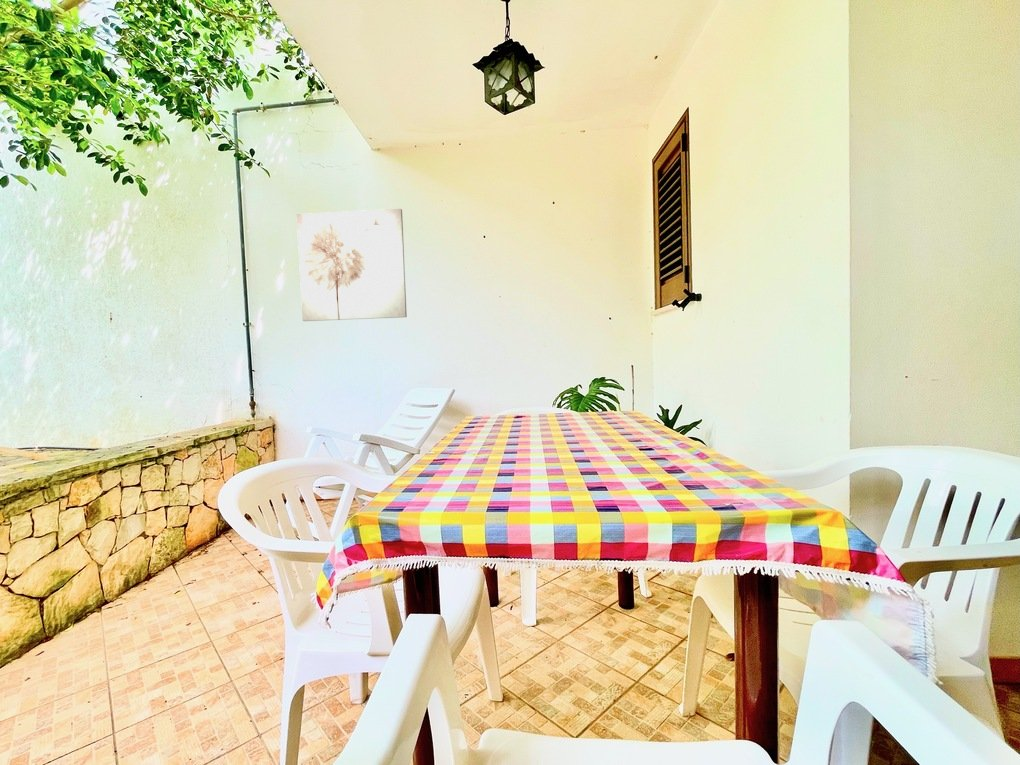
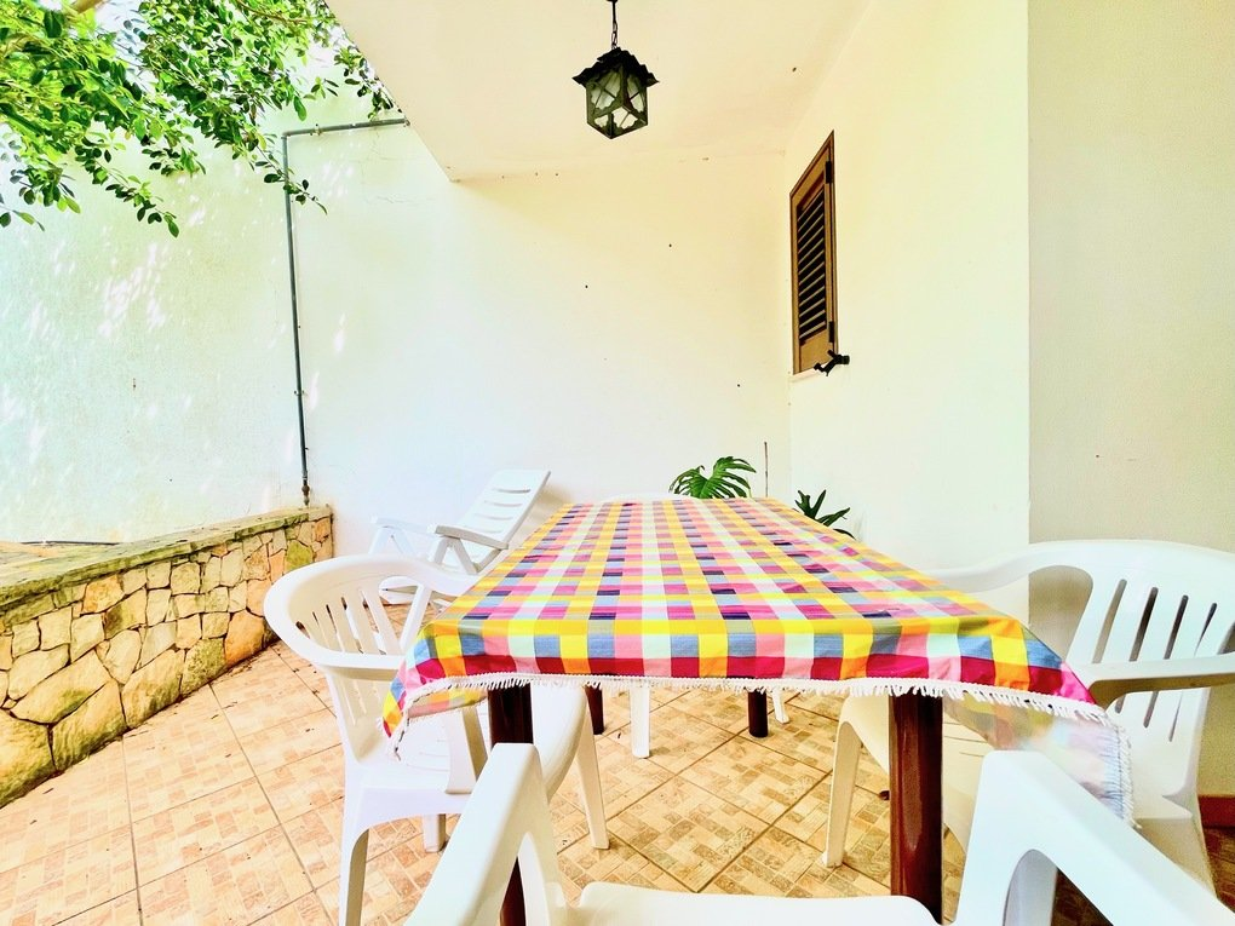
- wall art [296,208,408,322]
